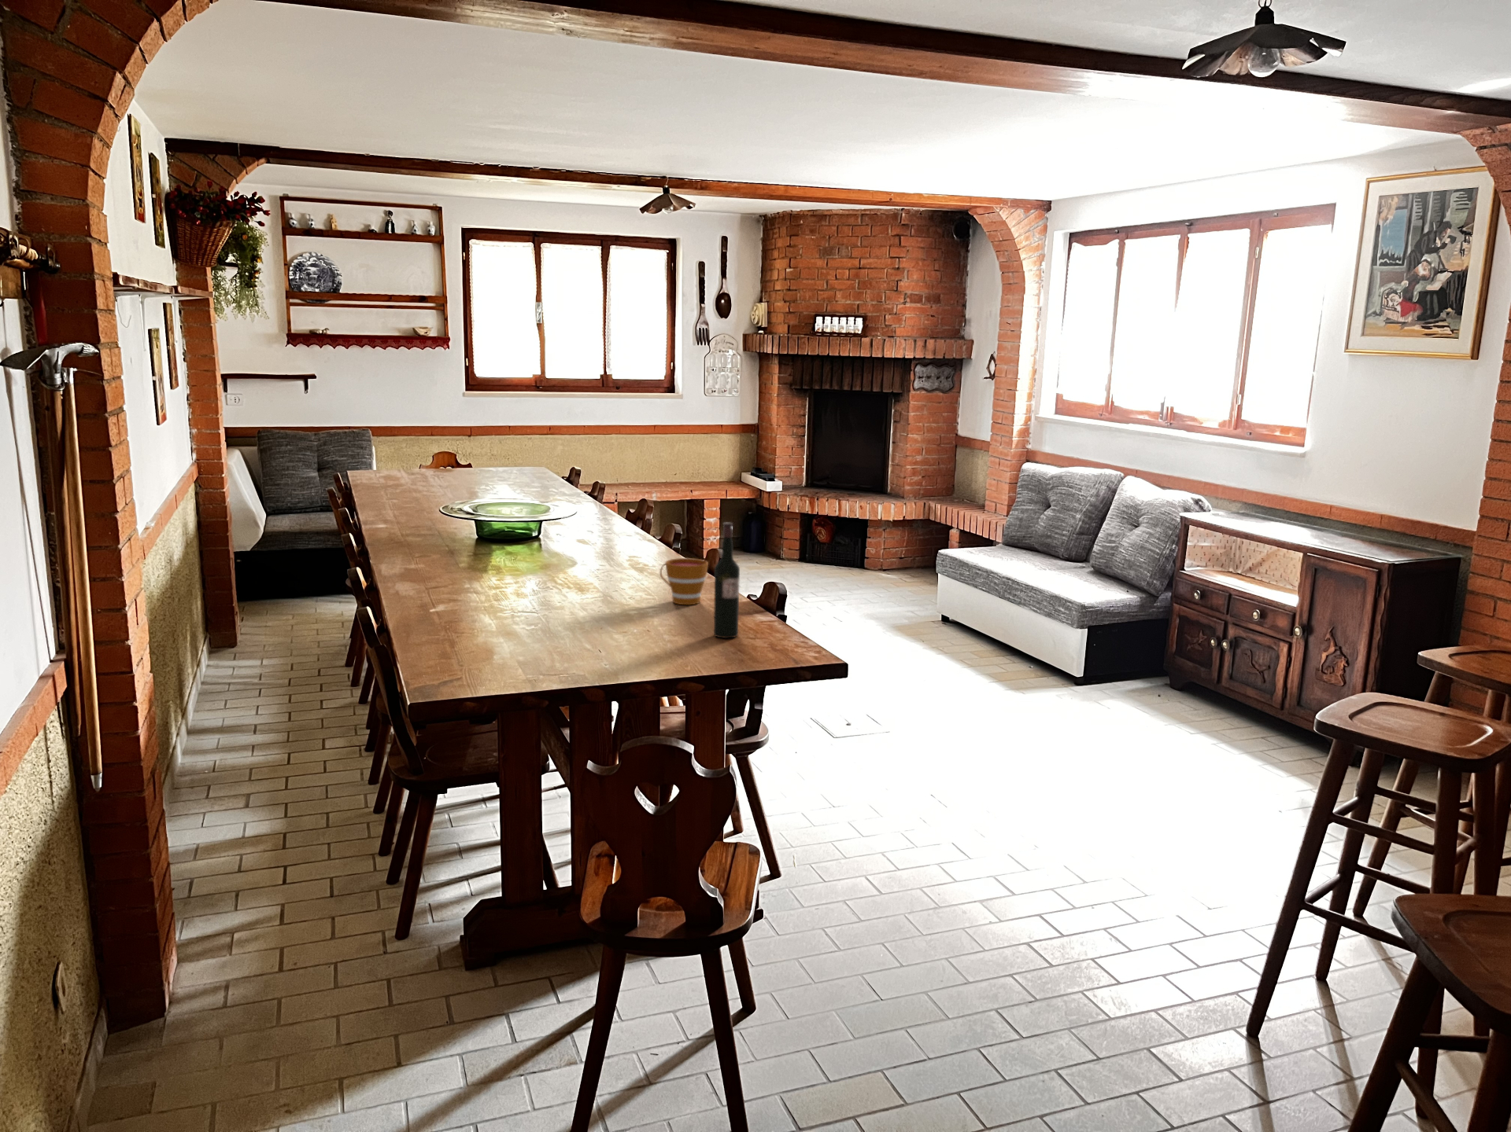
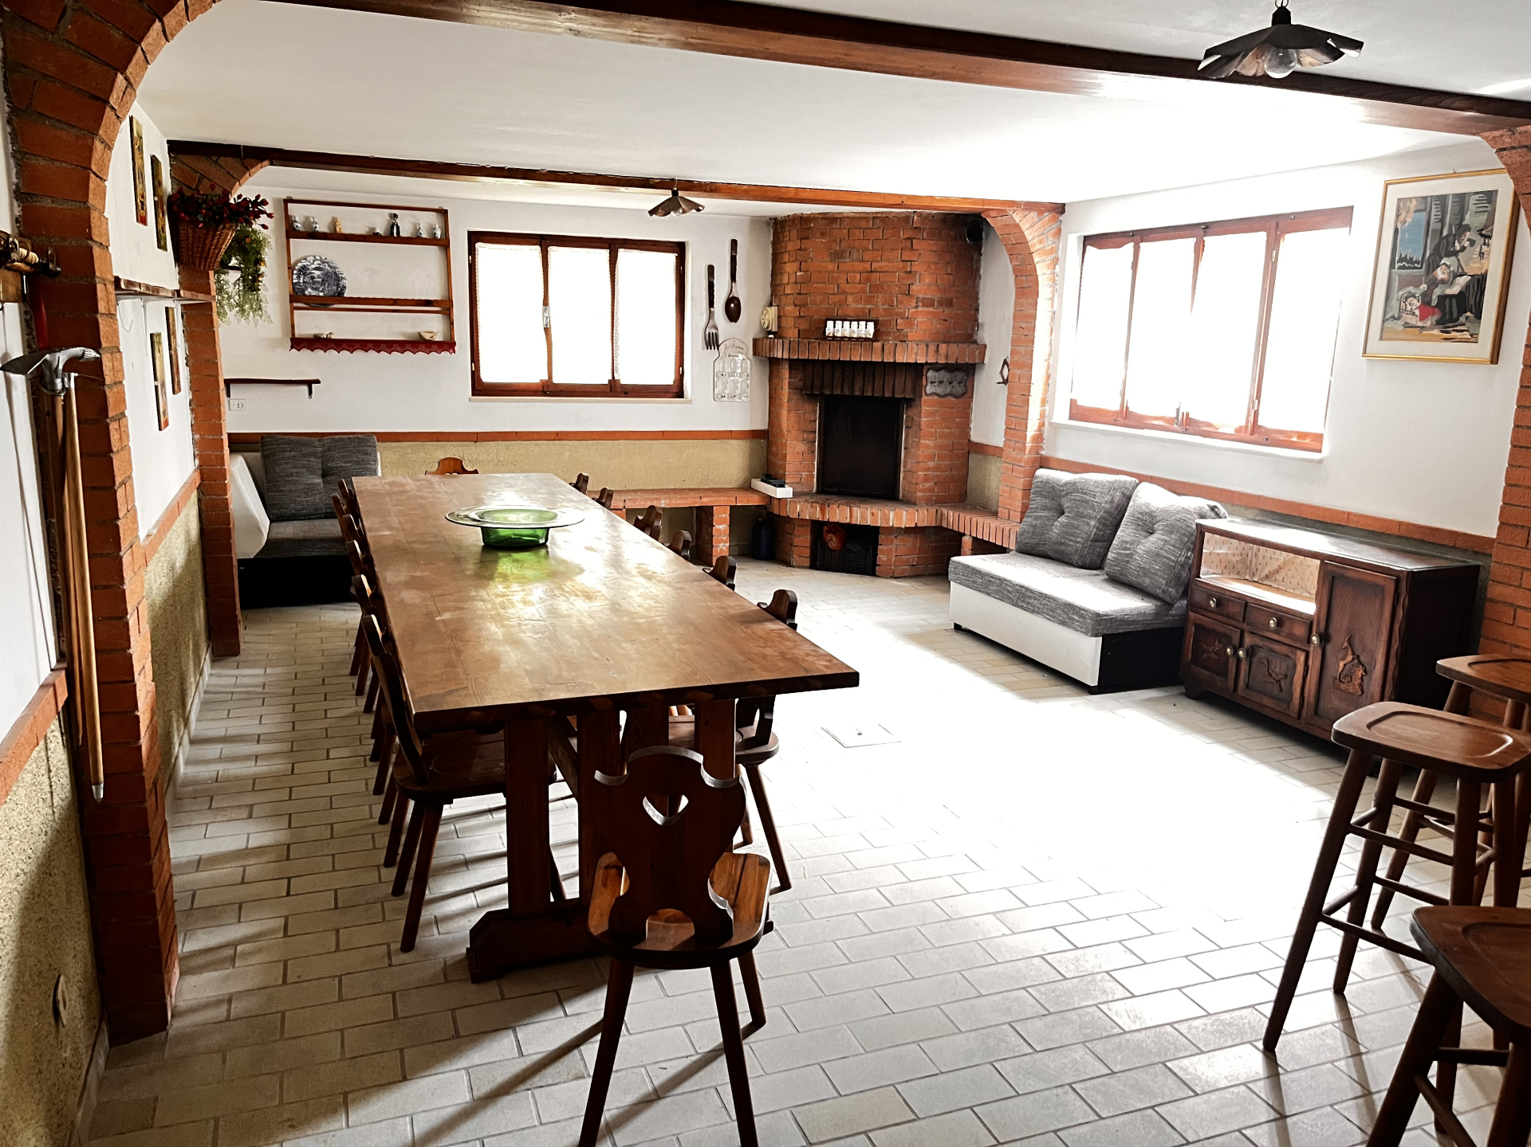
- wine bottle [713,522,740,639]
- cup [659,558,709,605]
